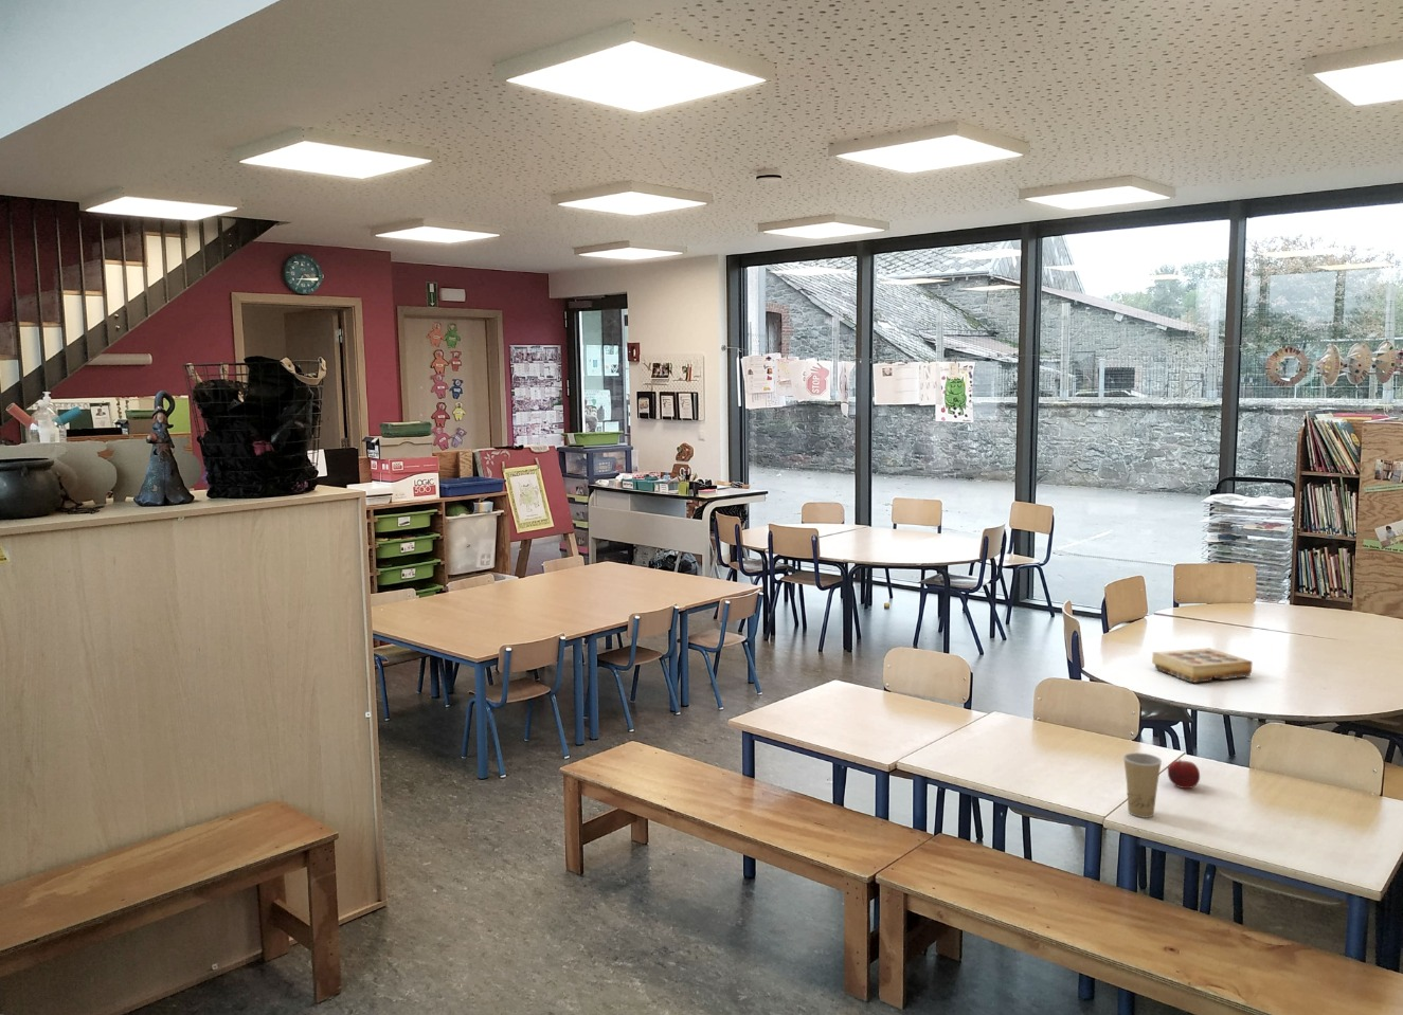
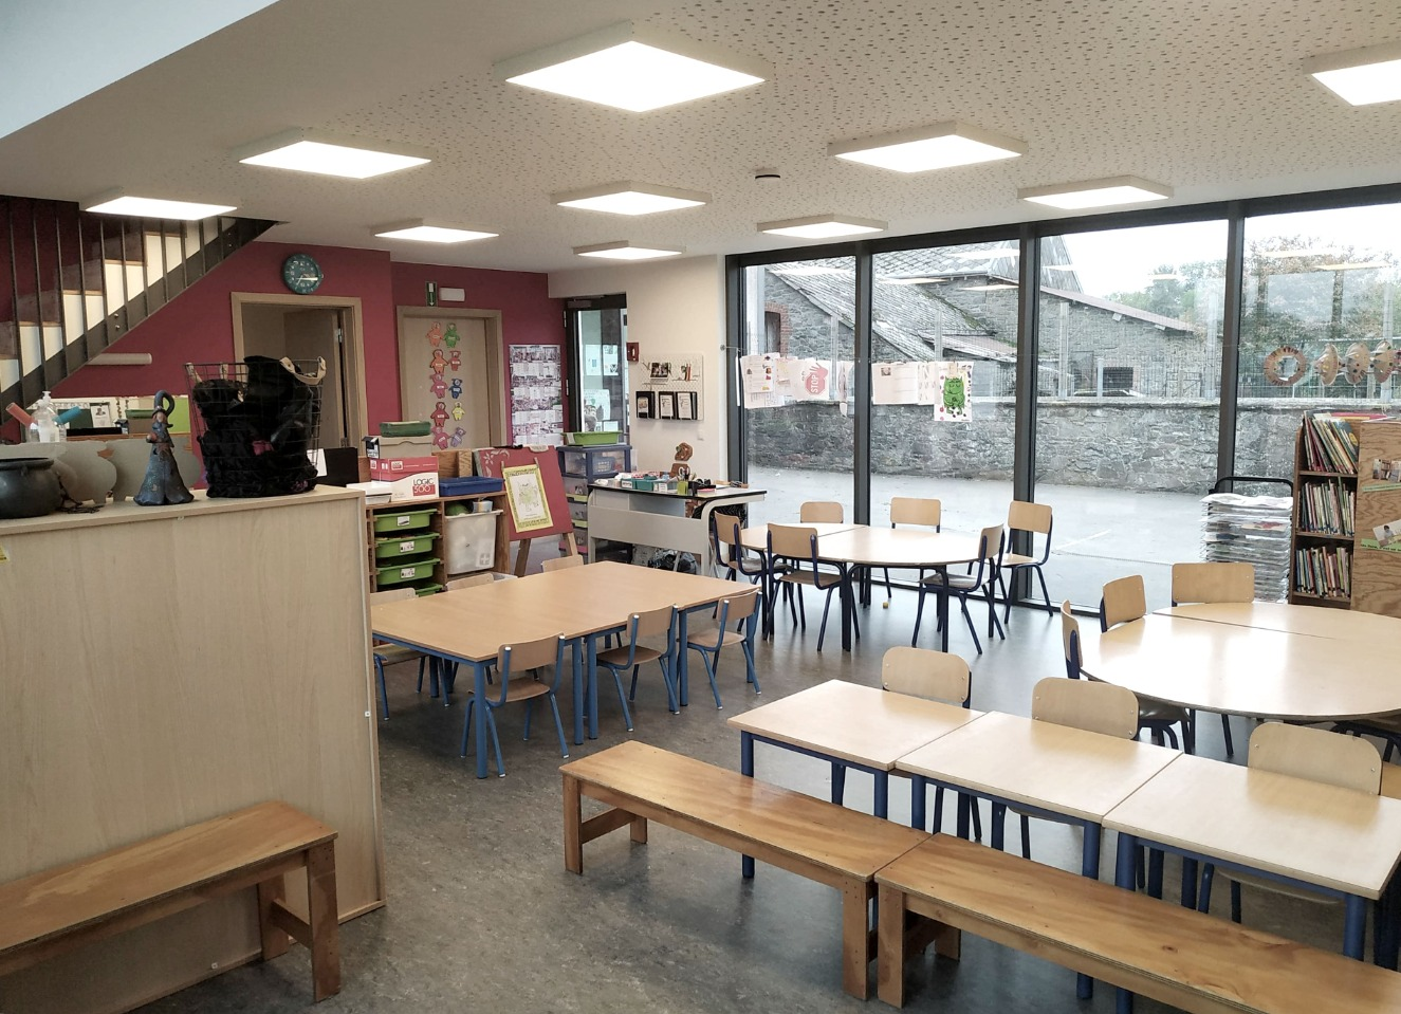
- fruit [1167,758,1200,790]
- book [1151,648,1254,684]
- paper cup [1122,751,1162,818]
